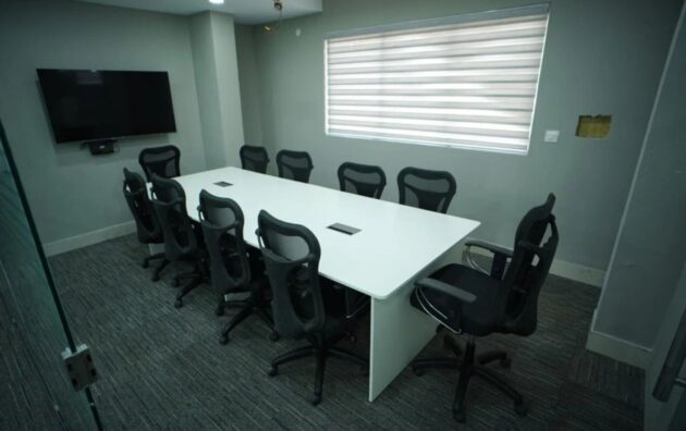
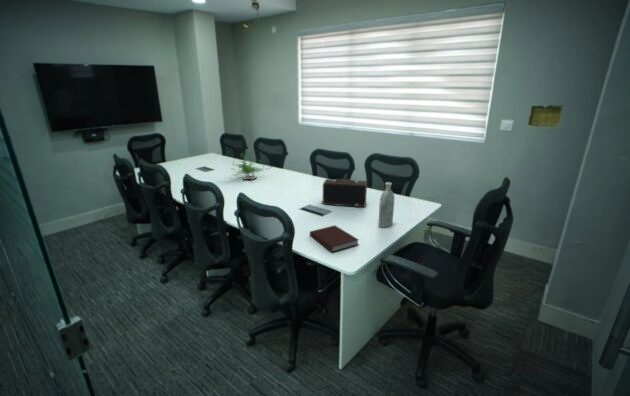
+ notebook [309,224,360,253]
+ plant [230,153,273,181]
+ bottle [377,181,395,228]
+ speaker [322,178,368,208]
